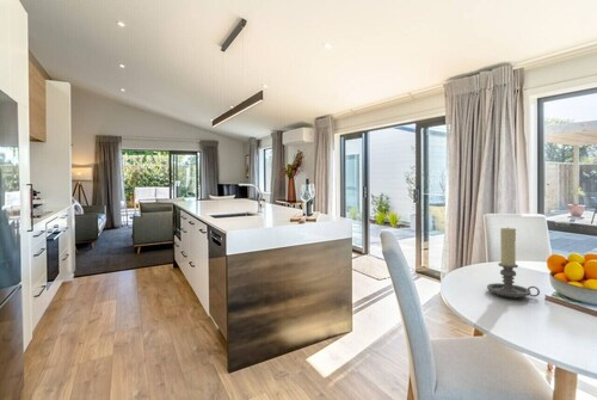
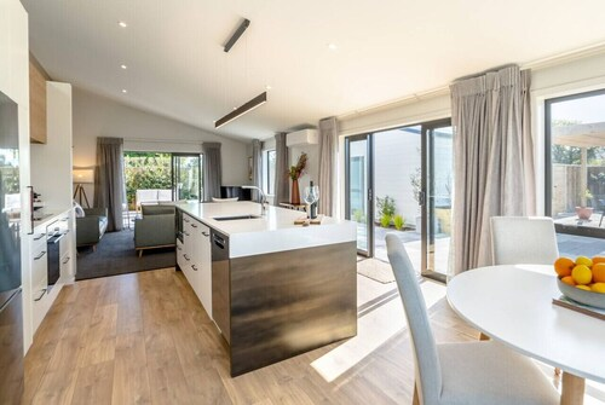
- candle holder [486,226,541,299]
